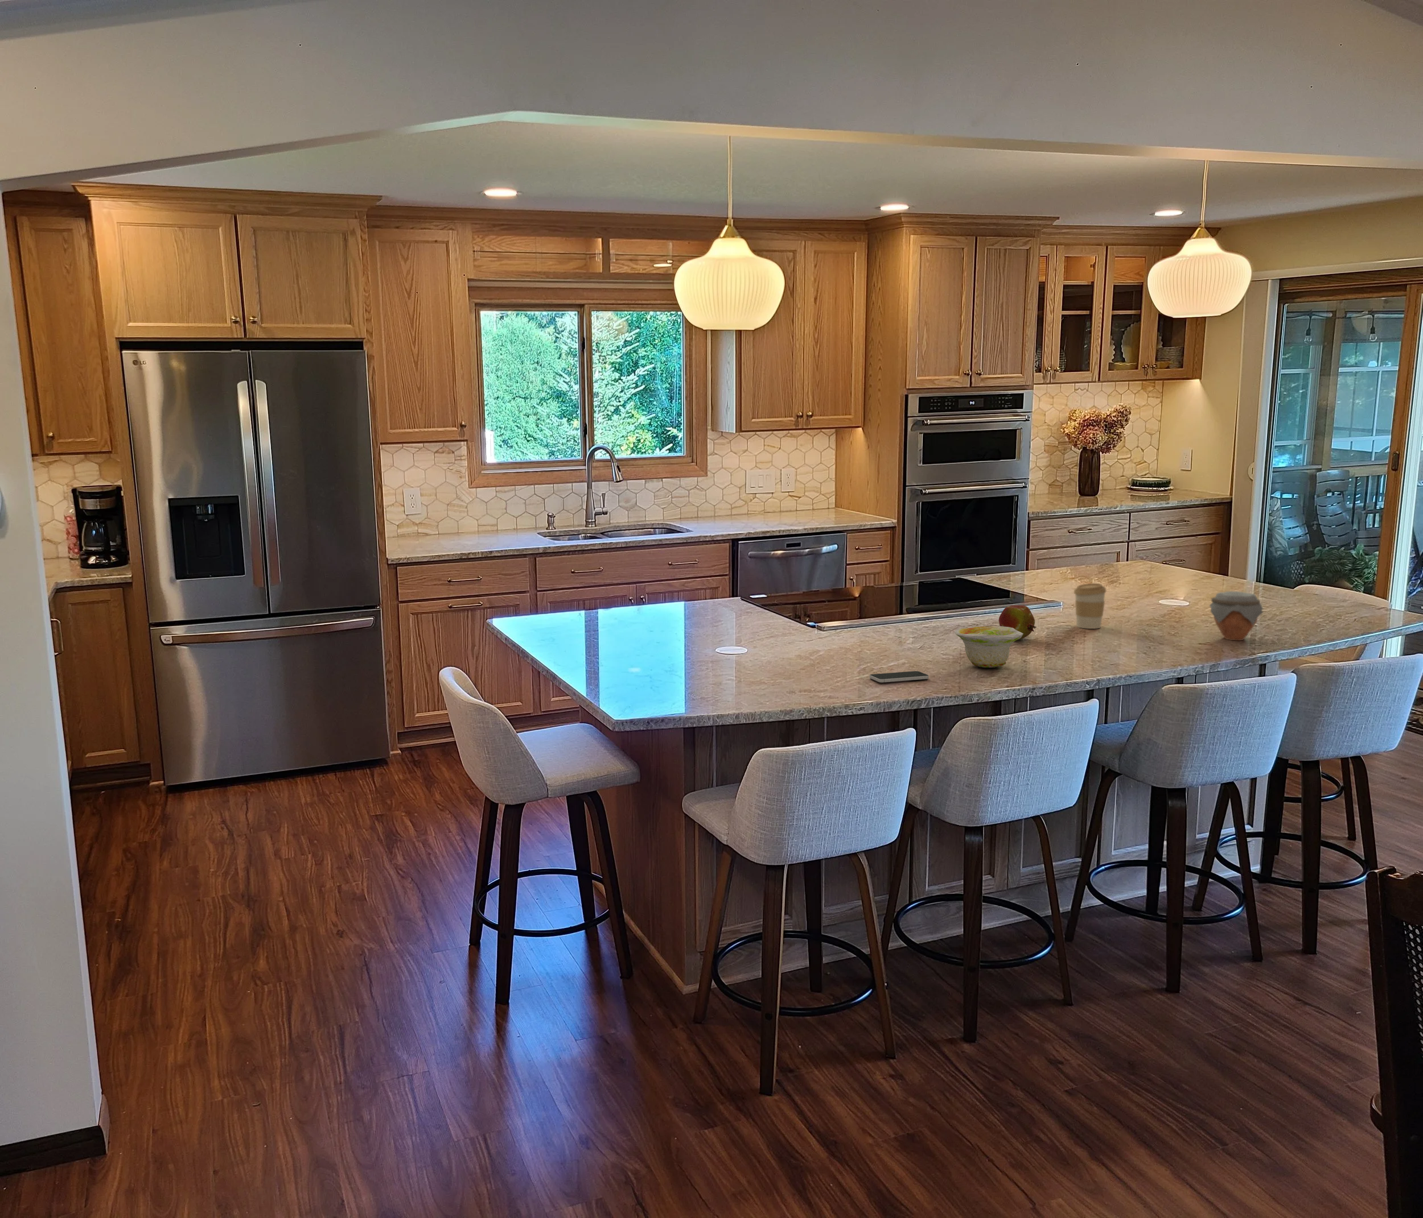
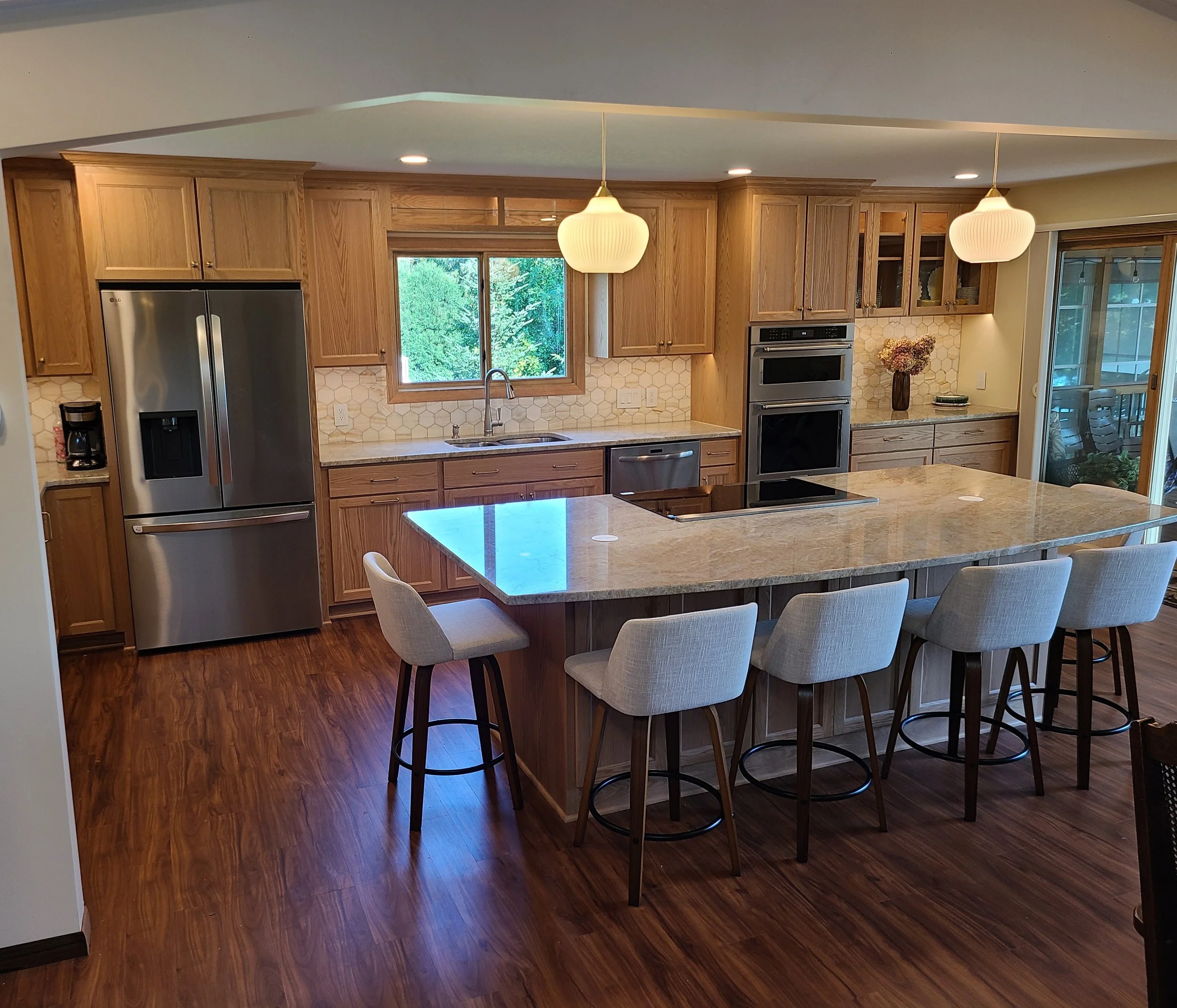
- coffee cup [1072,582,1107,630]
- fruit [999,604,1037,640]
- smartphone [869,671,929,683]
- jar [1209,591,1265,642]
- bowl [954,626,1023,668]
